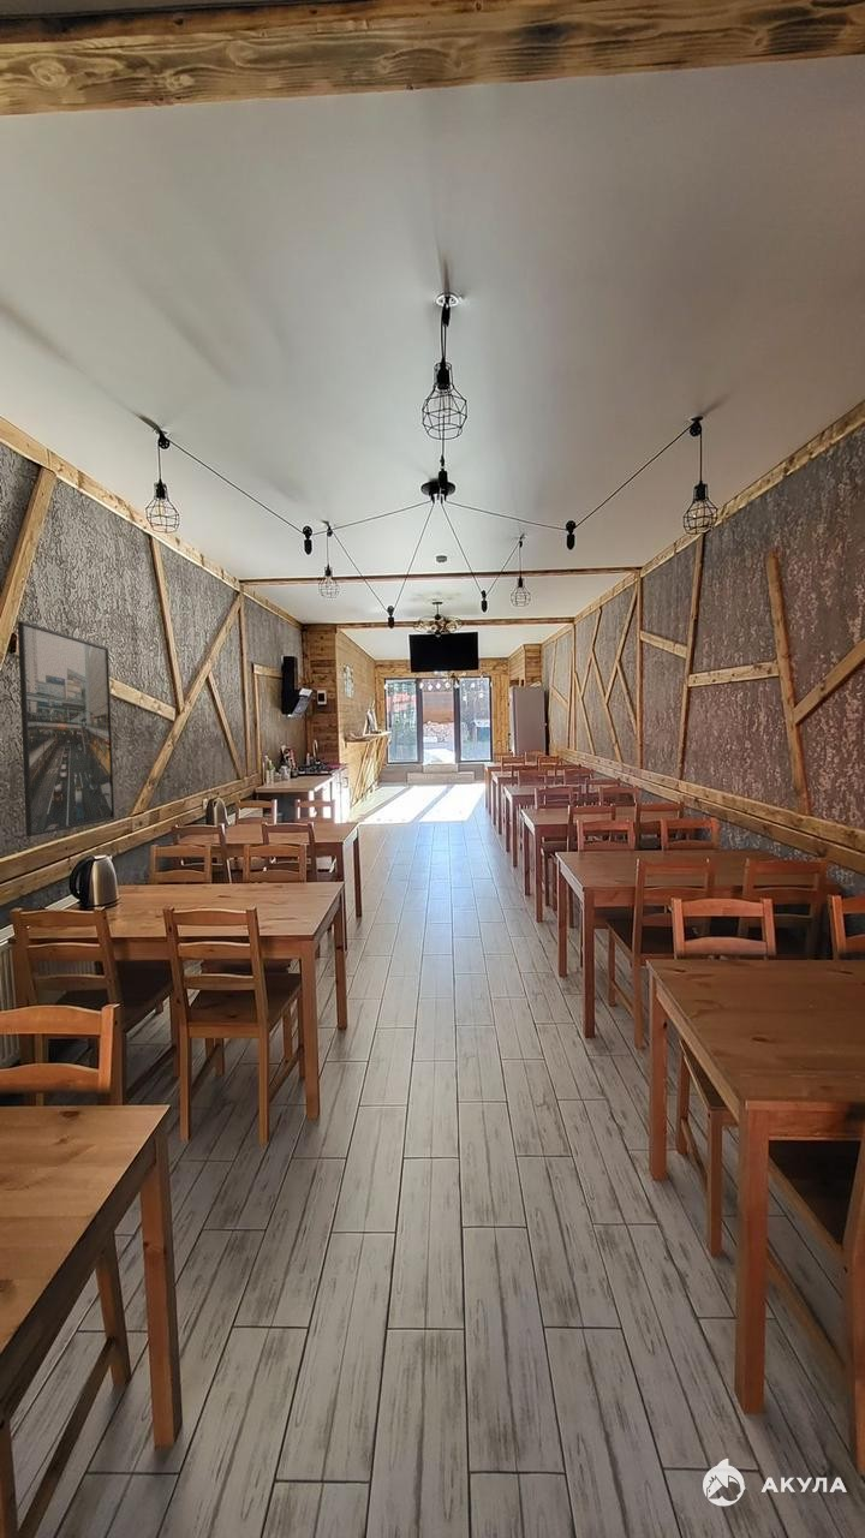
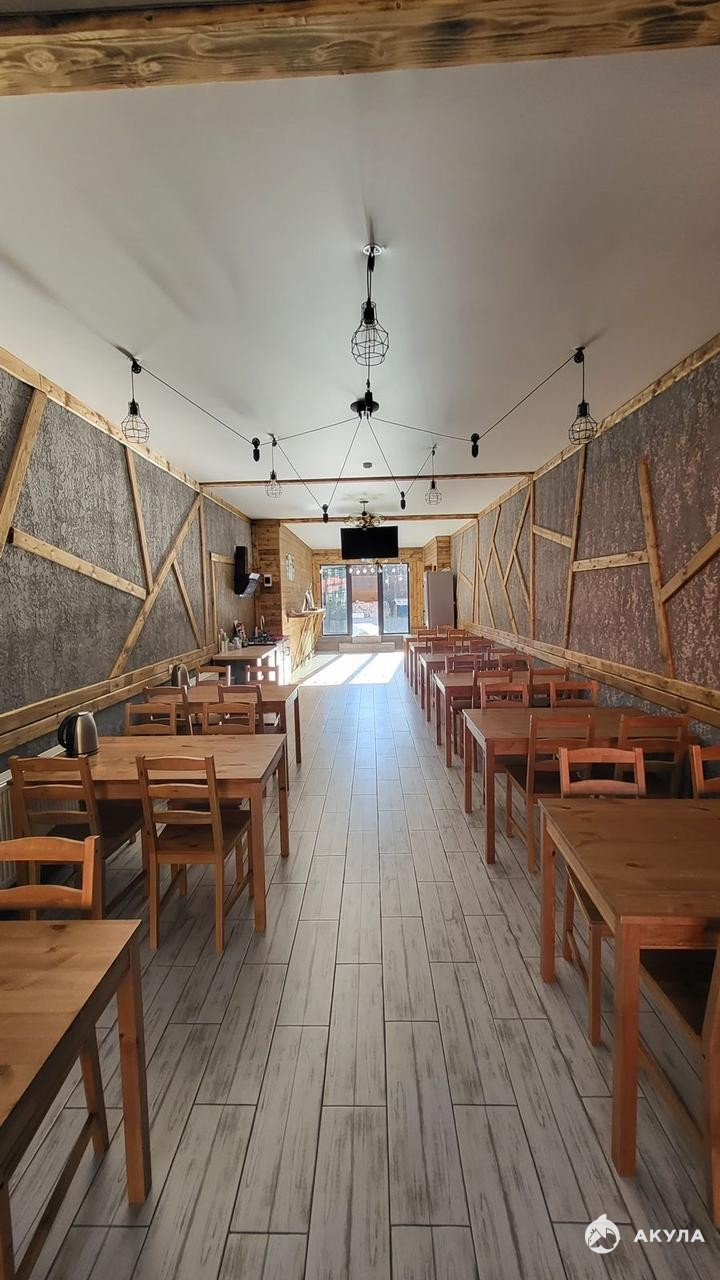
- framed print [17,620,115,837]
